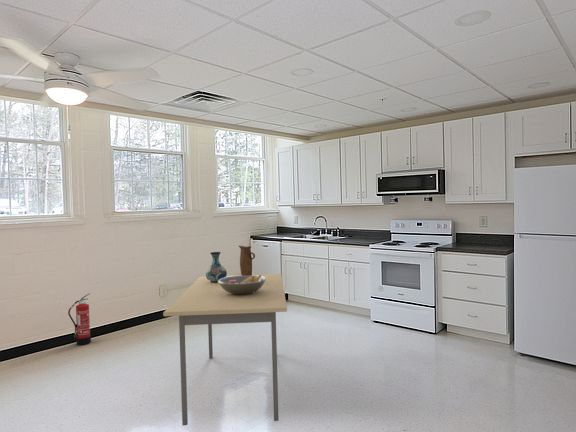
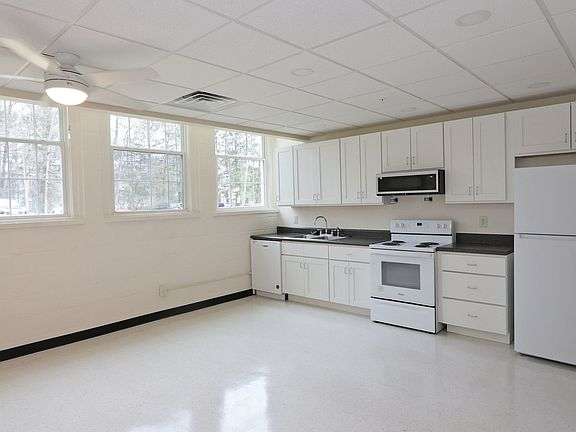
- fire extinguisher [67,292,92,346]
- ceramic pitcher [238,245,256,276]
- fruit bowl [218,274,266,295]
- dining table [162,273,288,426]
- vase [205,251,228,283]
